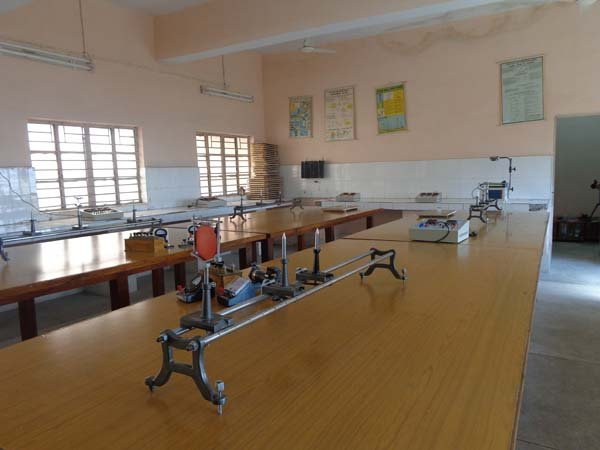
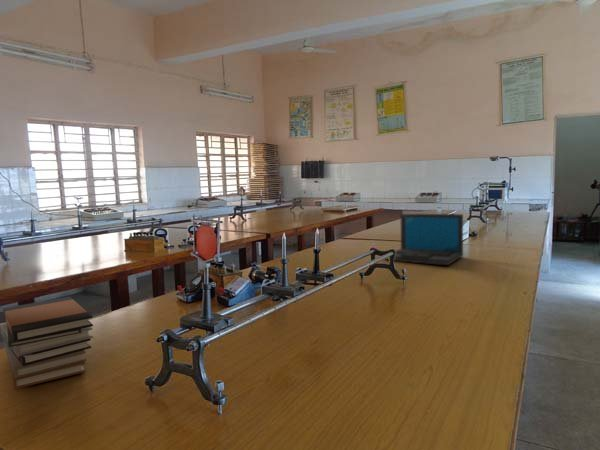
+ laptop [384,213,464,266]
+ book stack [0,296,94,390]
